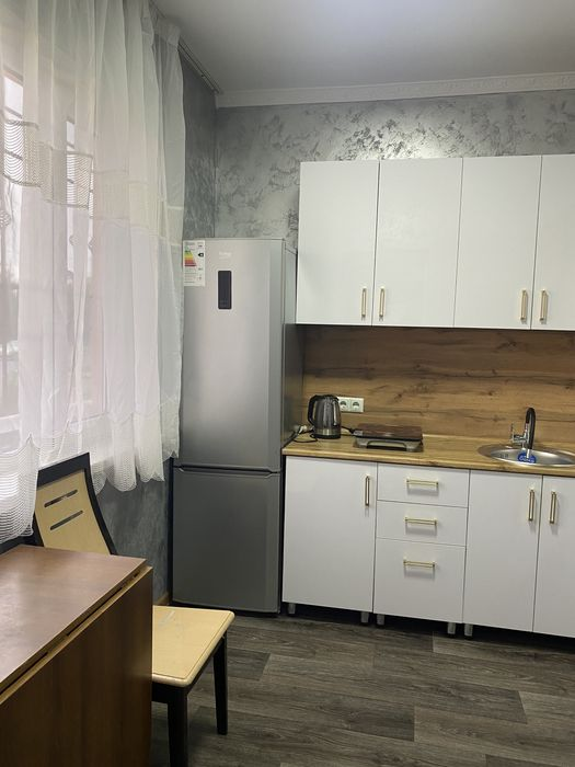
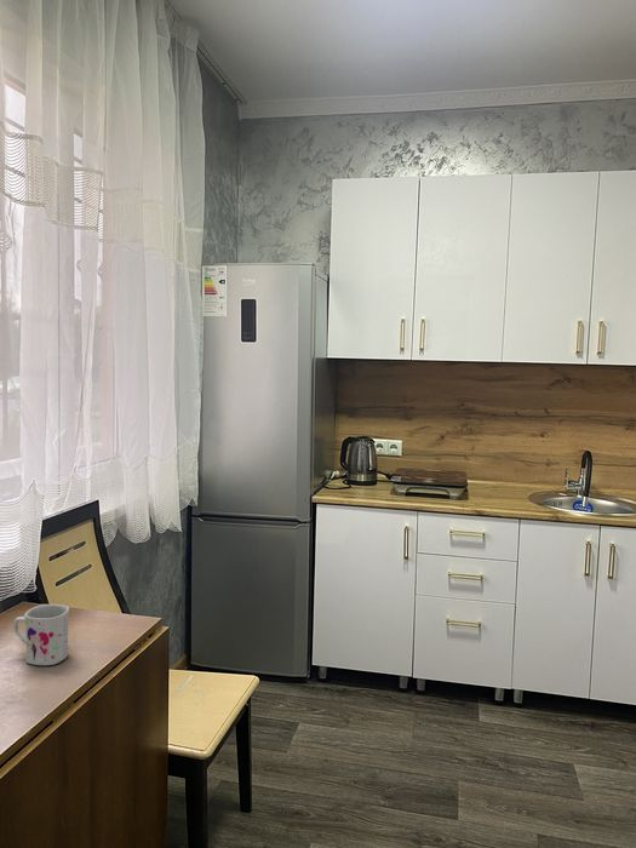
+ mug [12,603,70,666]
